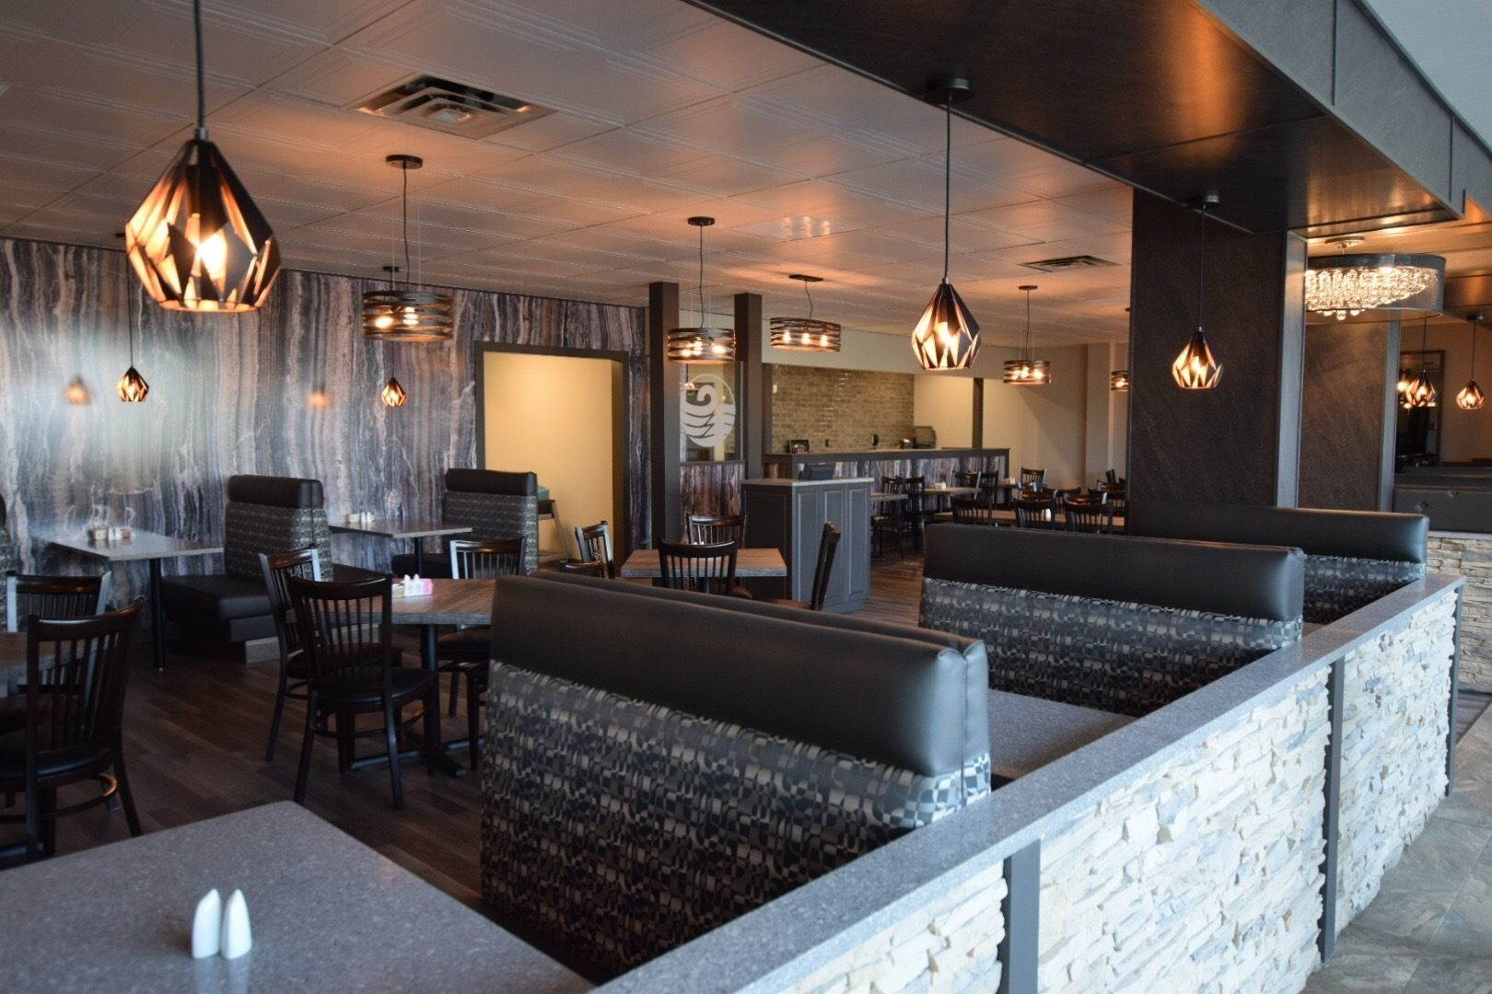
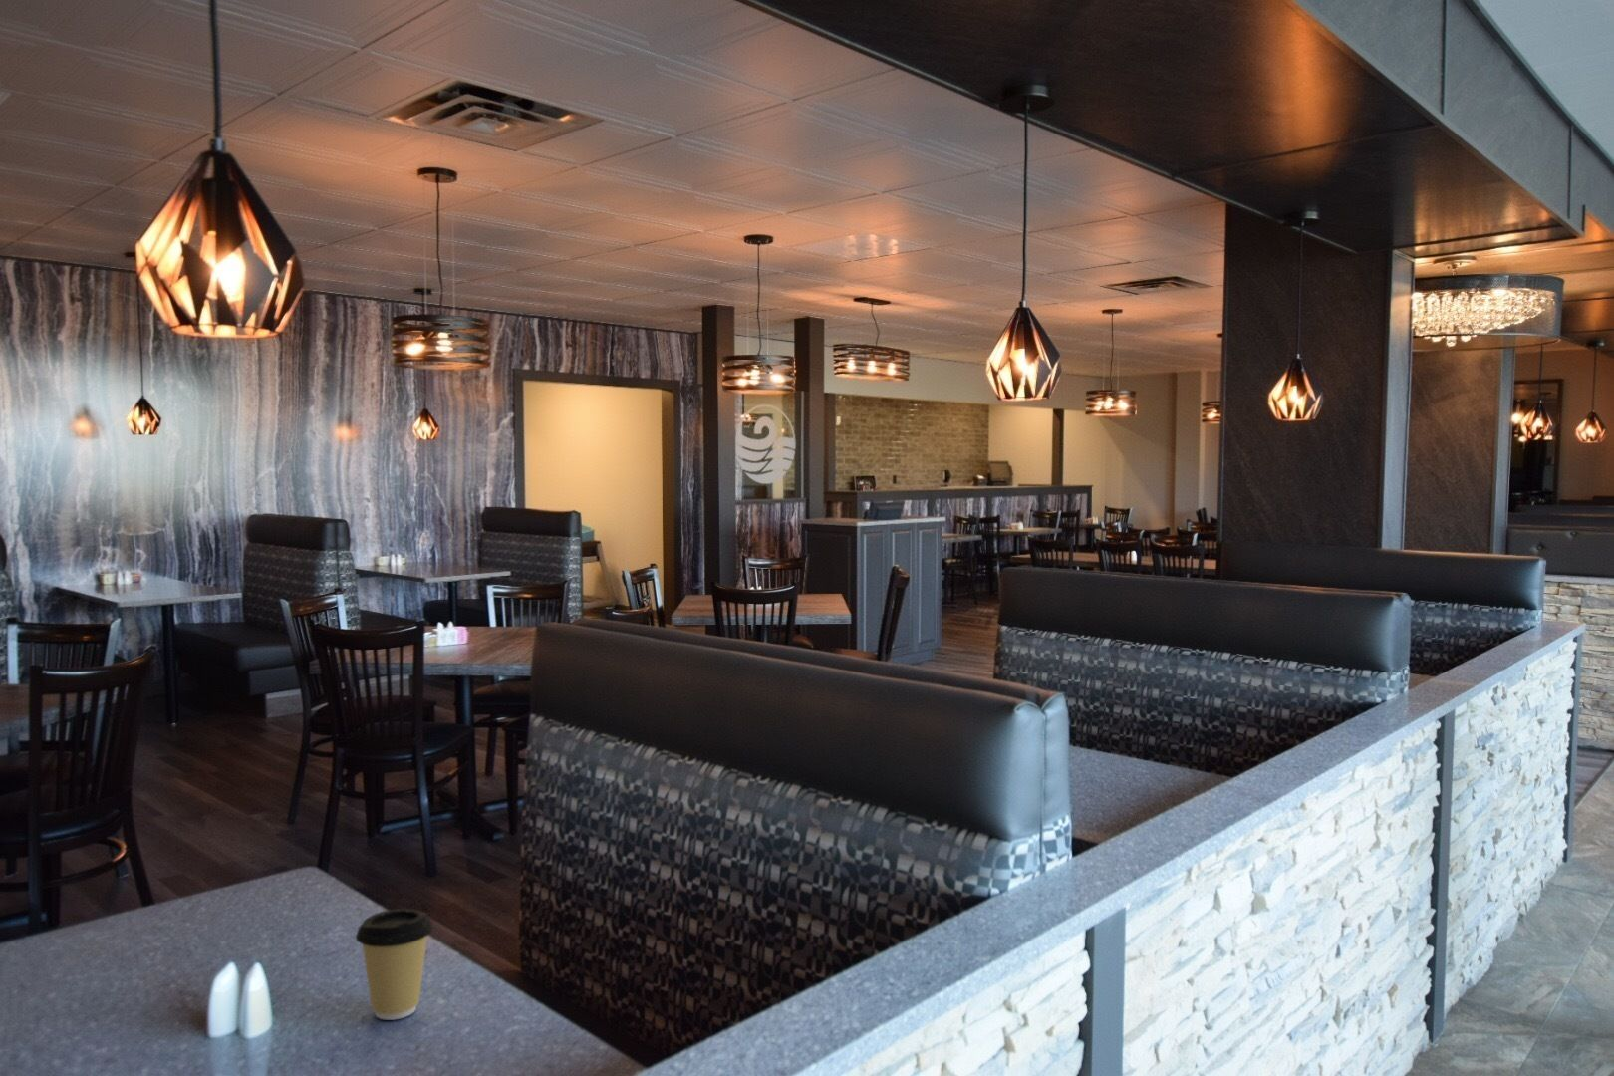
+ coffee cup [354,908,435,1021]
